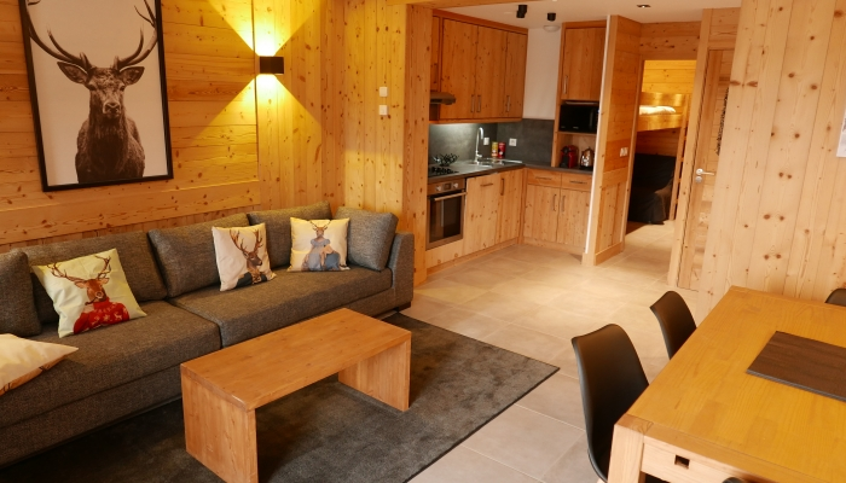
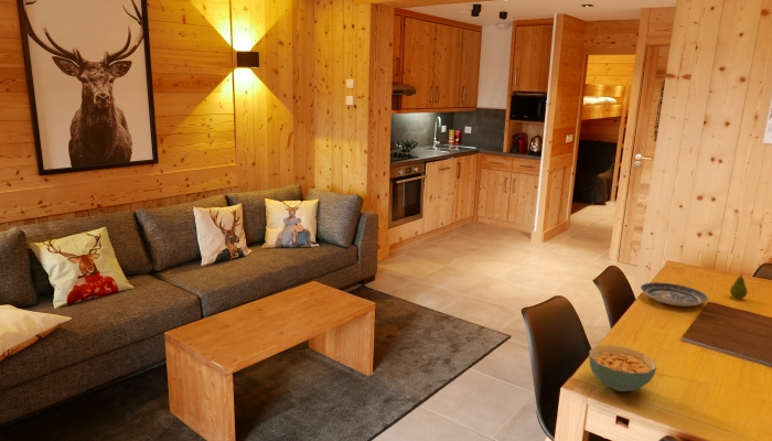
+ plate [640,281,709,308]
+ cereal bowl [588,344,657,392]
+ fruit [729,273,749,300]
